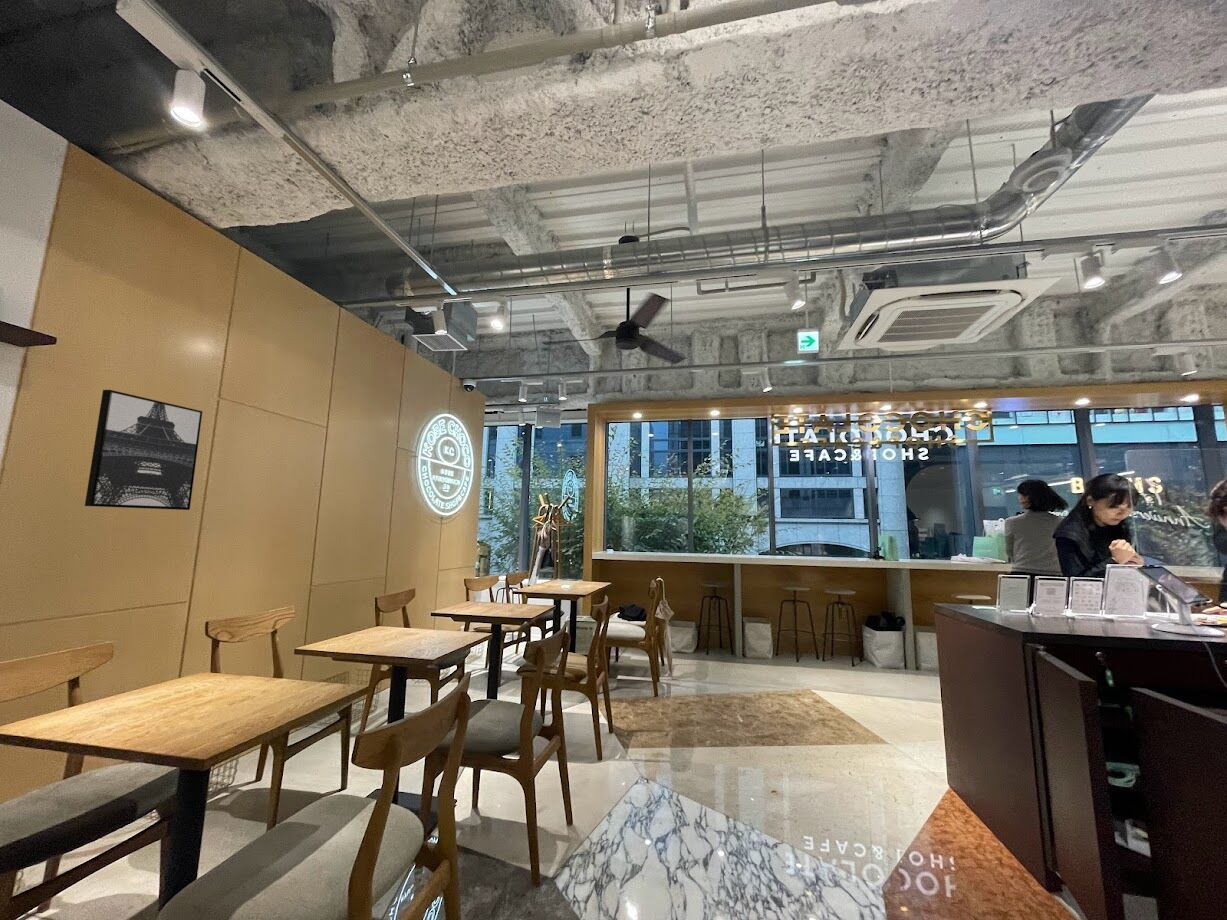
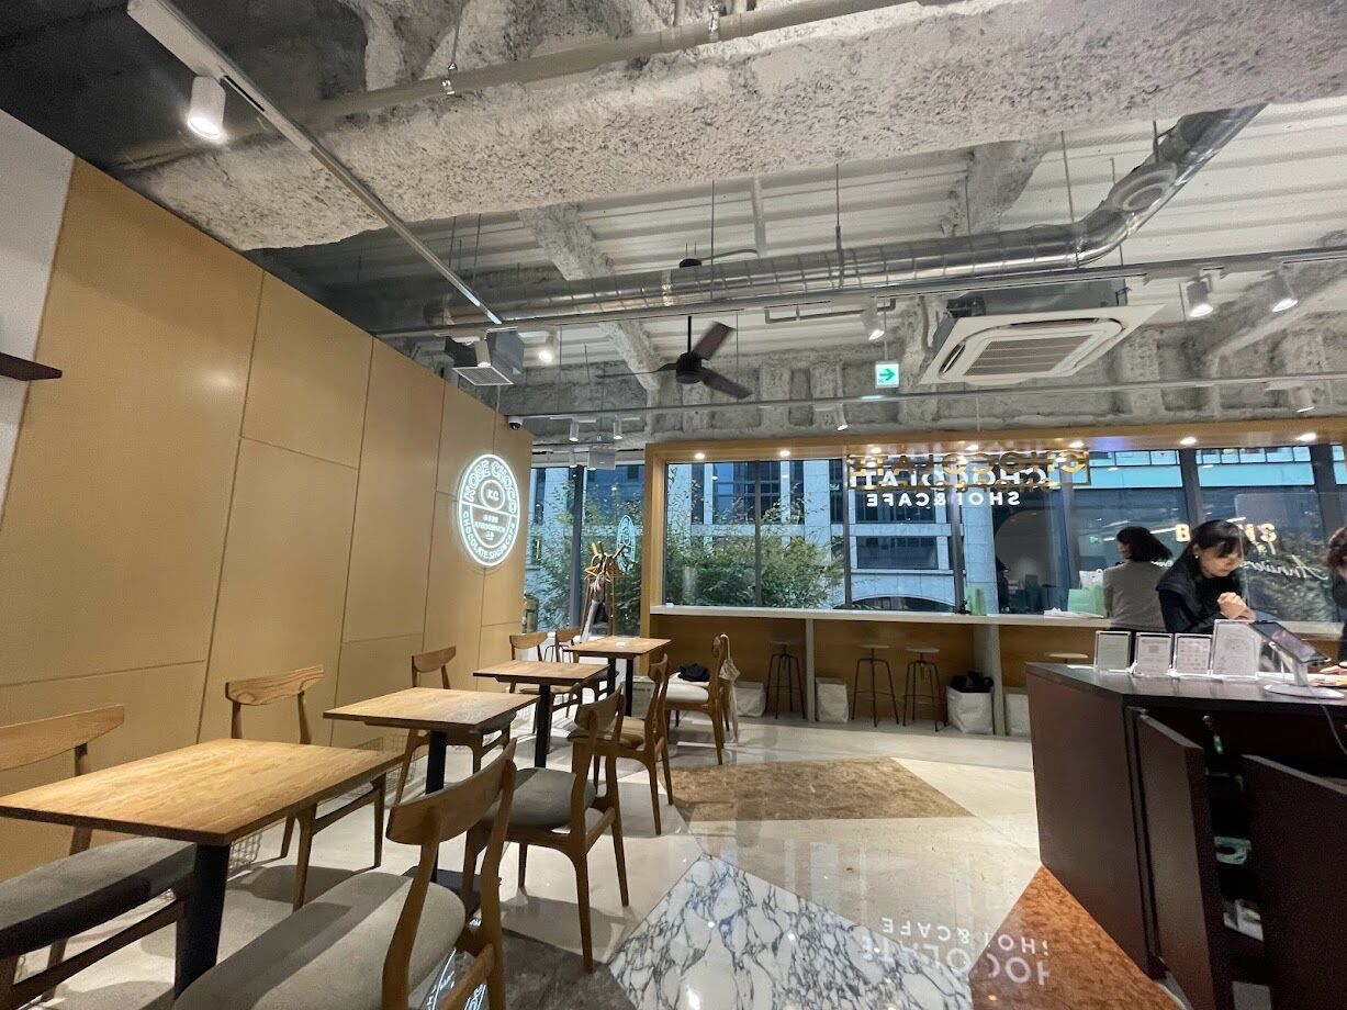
- wall art [84,389,203,511]
